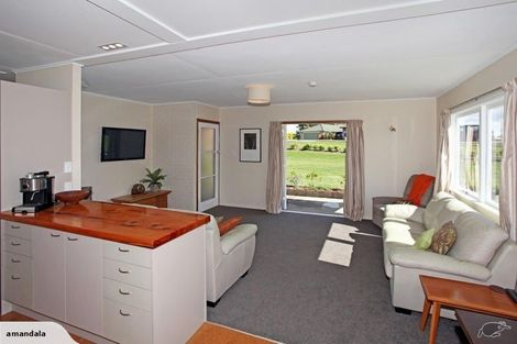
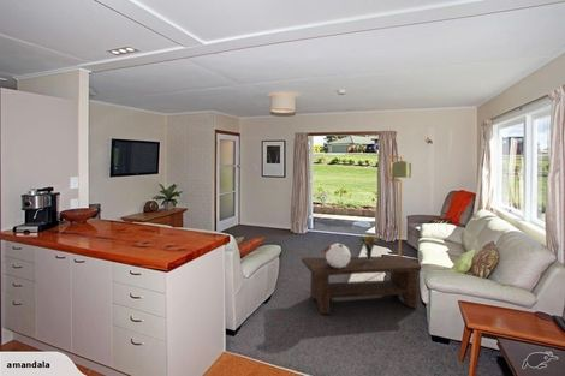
+ floor lamp [387,155,412,256]
+ coffee table [301,255,423,315]
+ bouquet [356,234,381,262]
+ decorative sphere [321,243,352,269]
